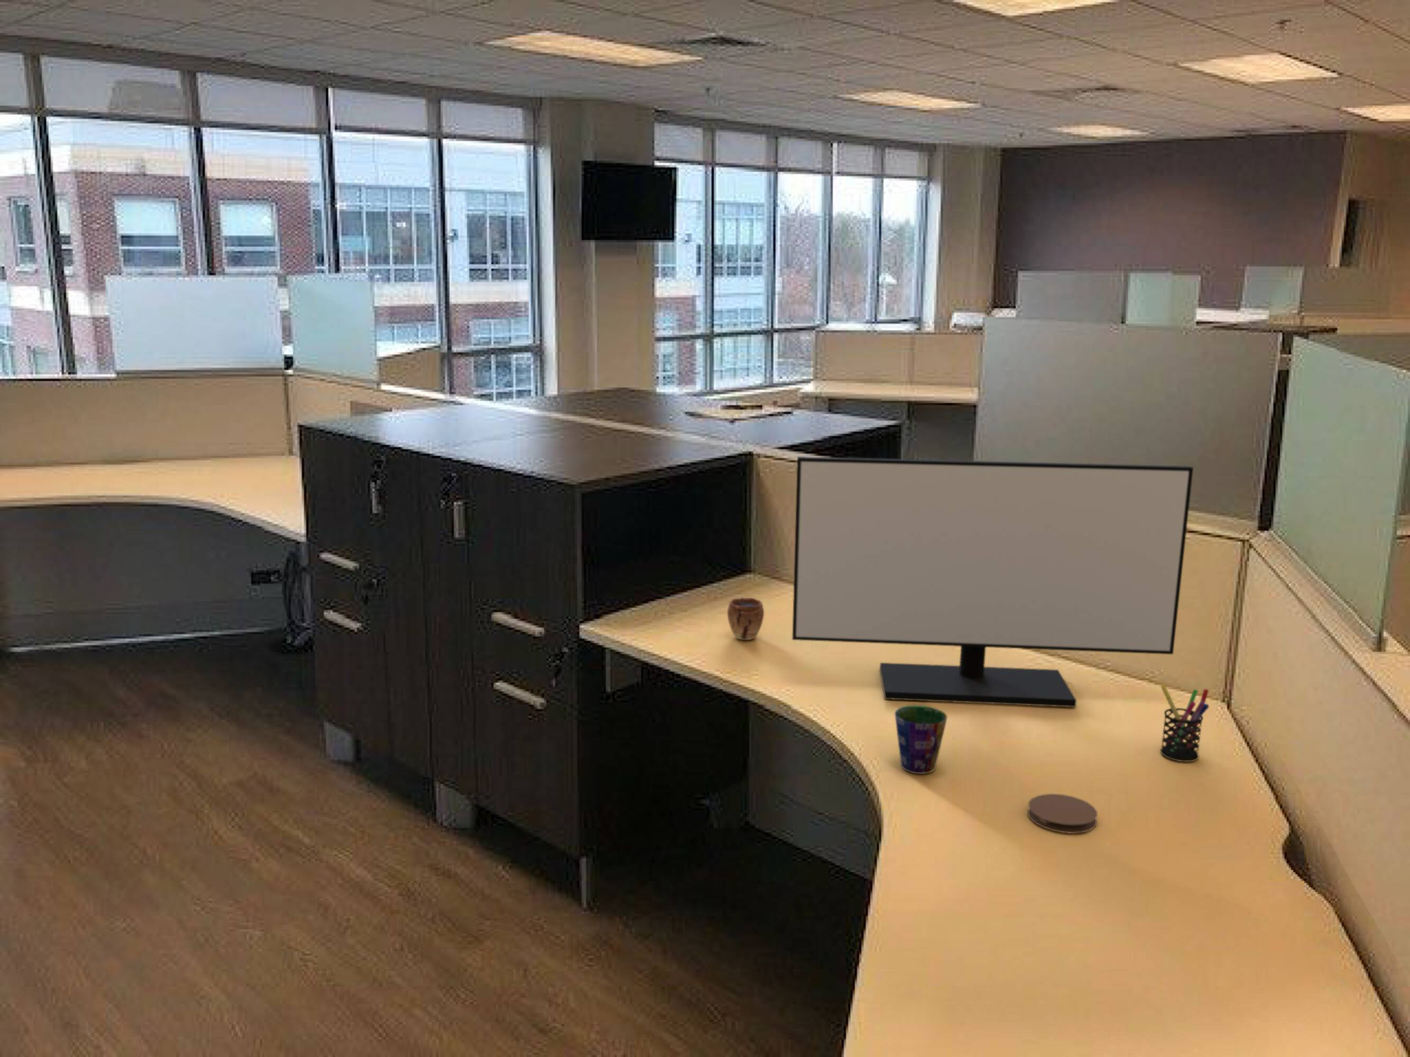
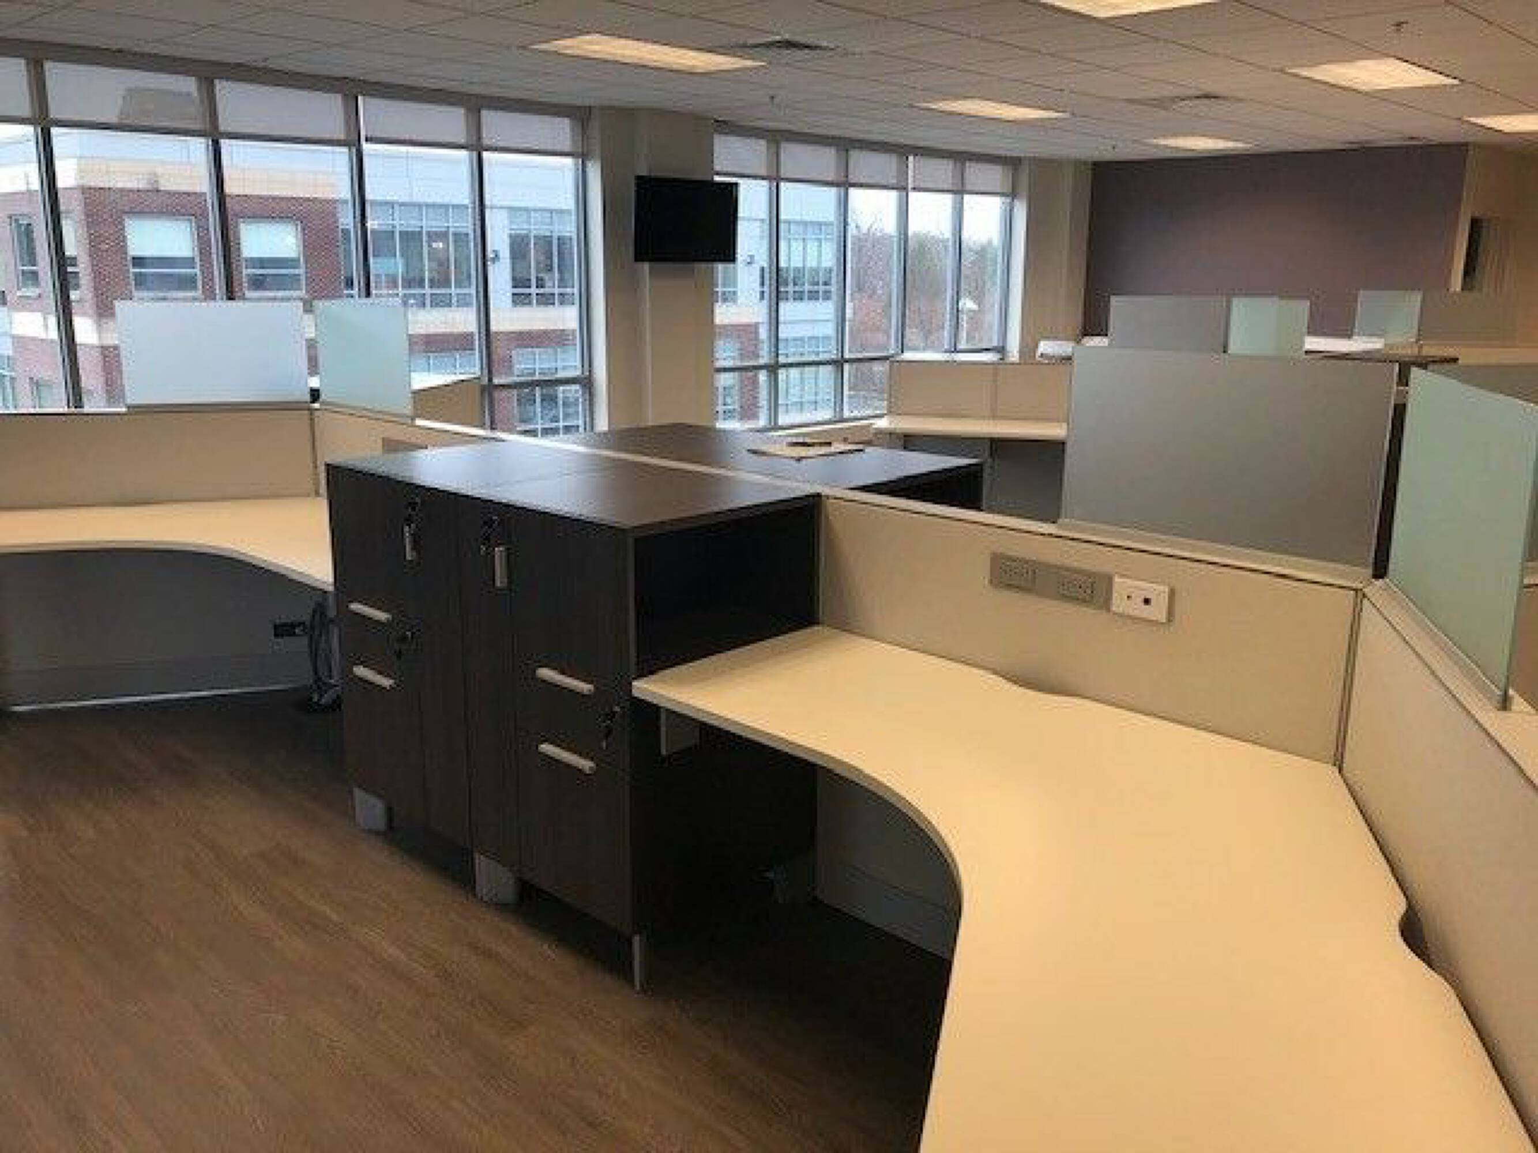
- coaster [1027,793,1098,834]
- cup [894,705,948,774]
- monitor [792,456,1194,707]
- pen holder [1160,685,1210,762]
- candle [727,597,765,641]
